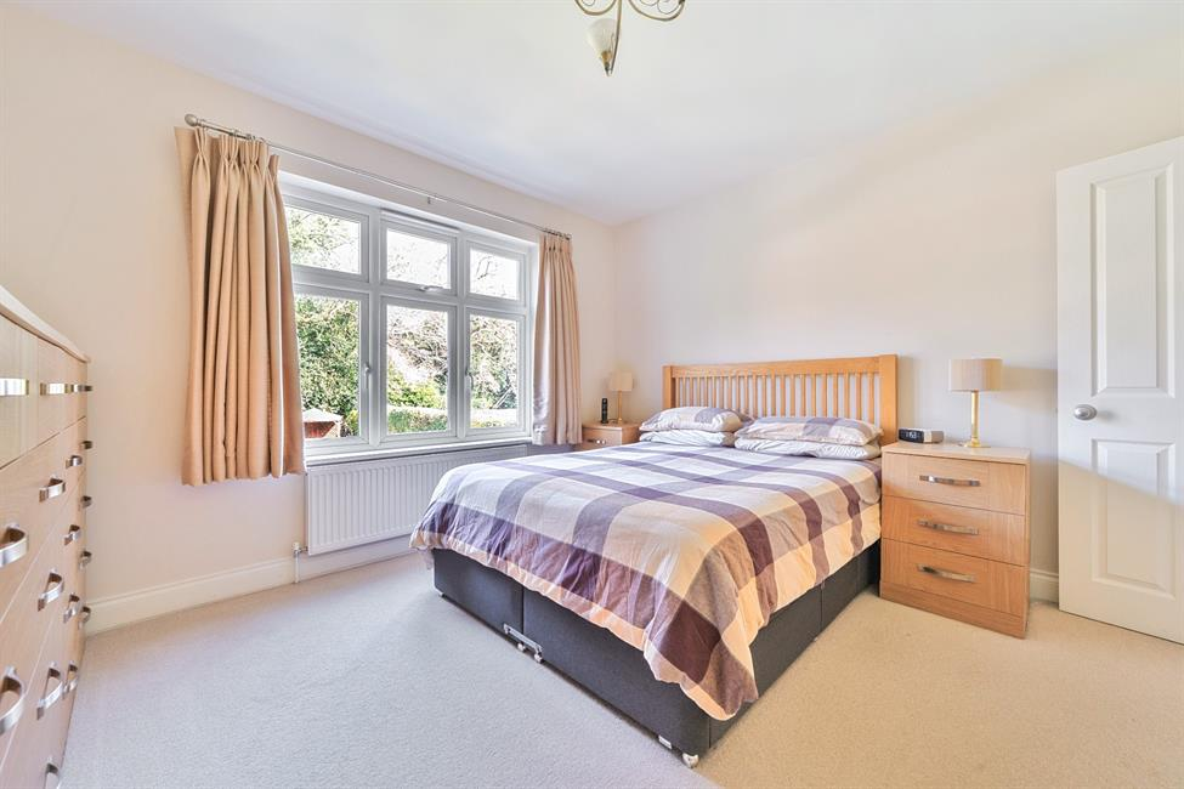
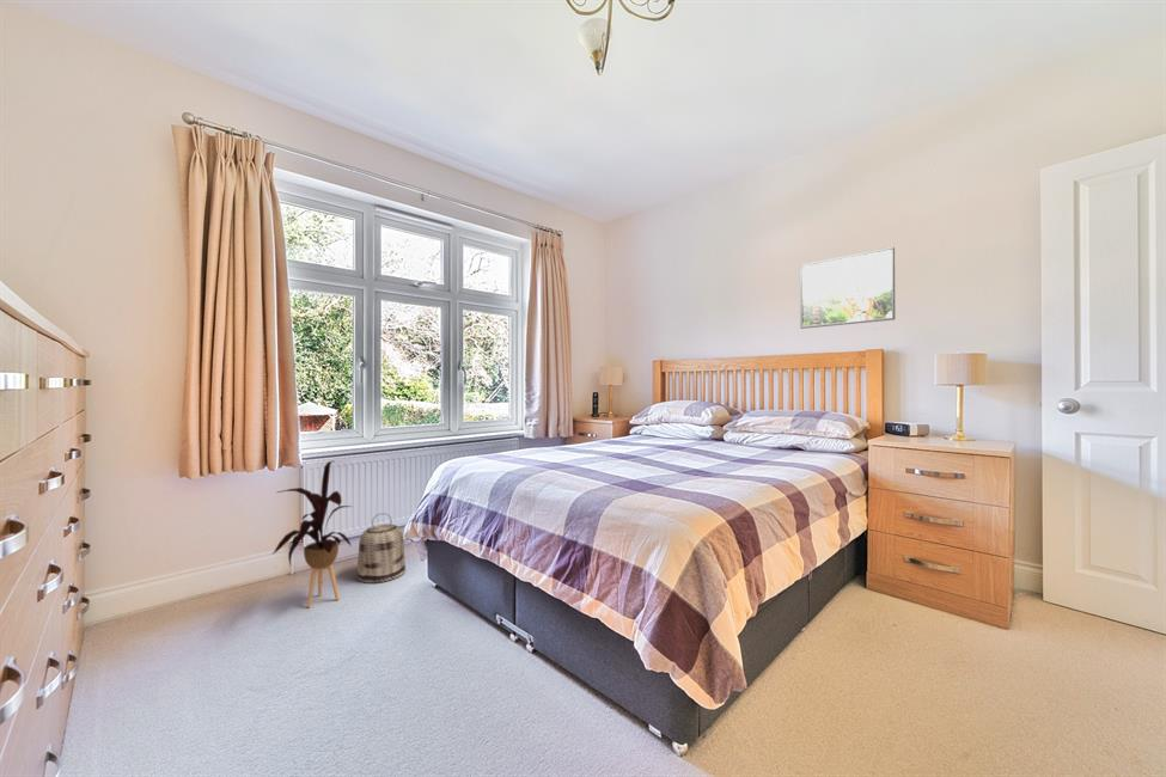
+ basket [356,512,407,585]
+ house plant [270,459,353,608]
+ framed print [799,246,896,330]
